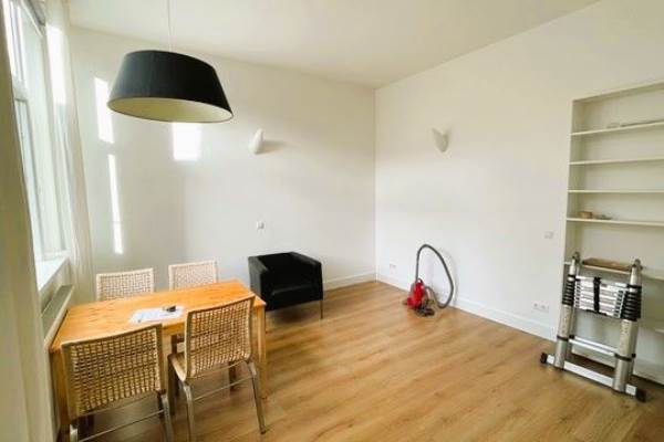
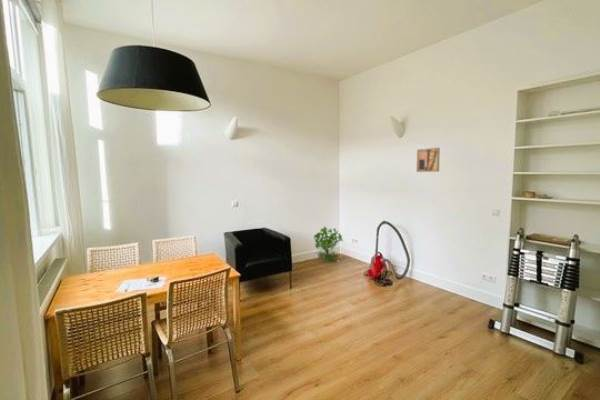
+ wall art [416,147,441,173]
+ tree [313,225,344,262]
